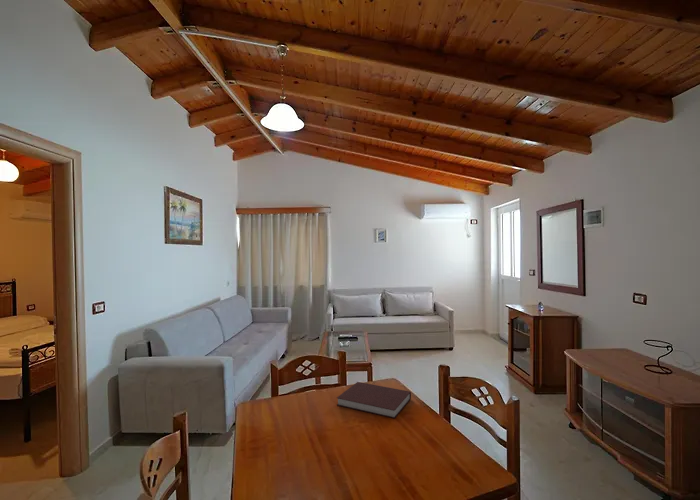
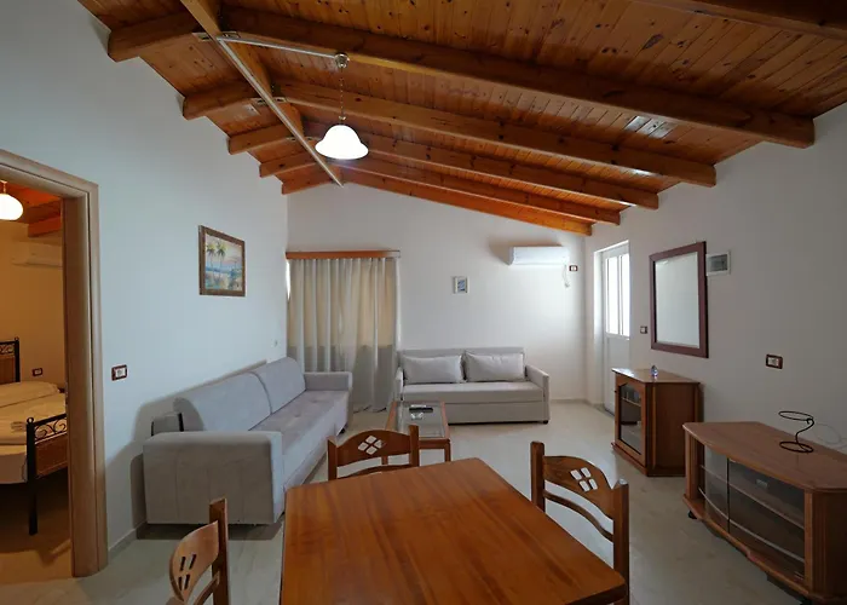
- notebook [336,381,412,419]
